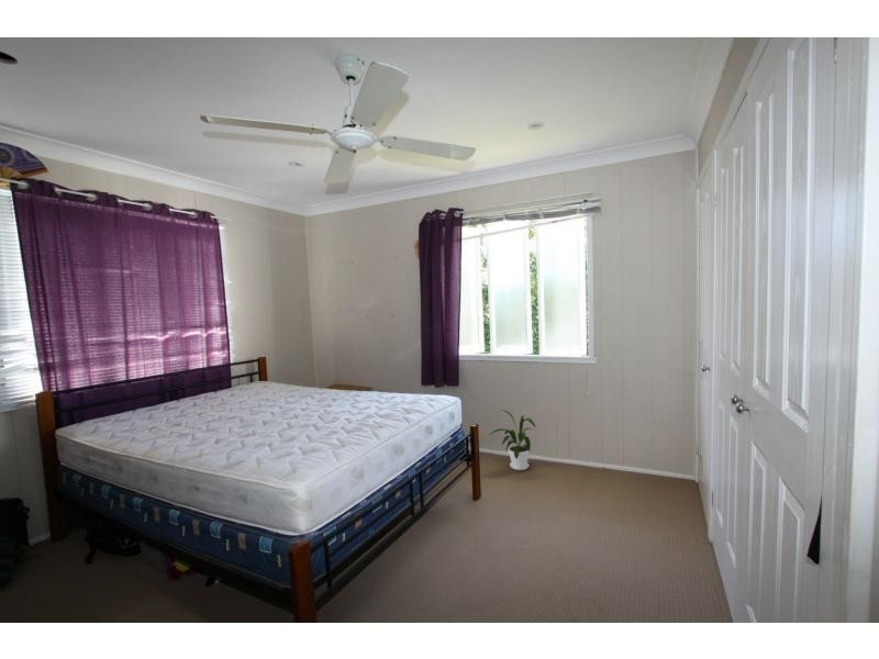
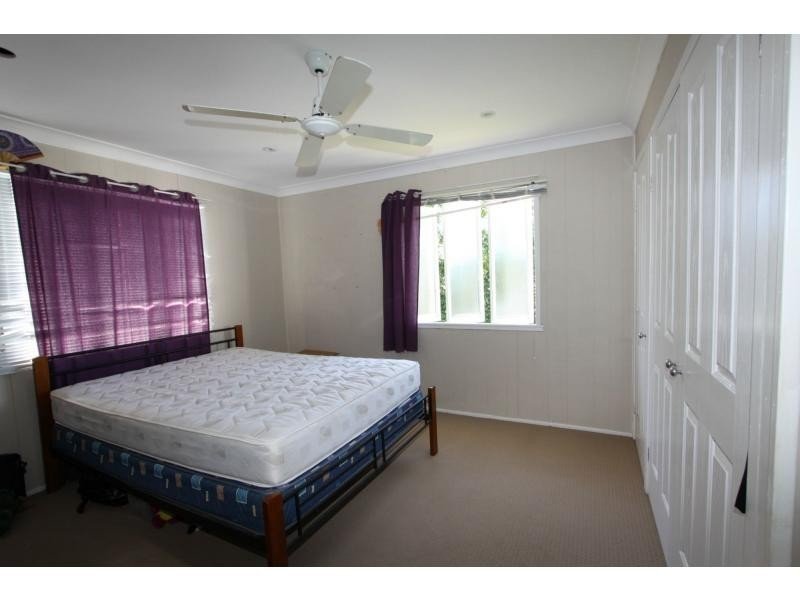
- house plant [487,409,537,471]
